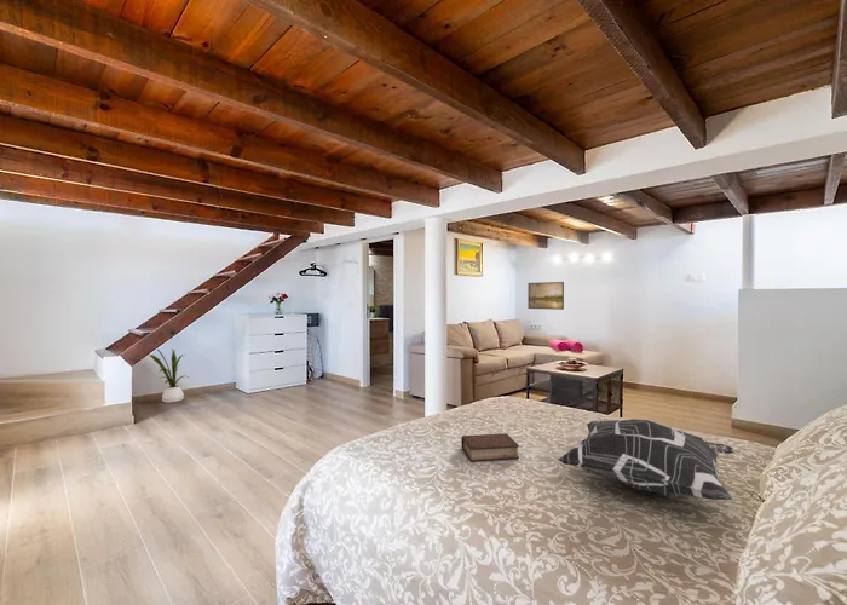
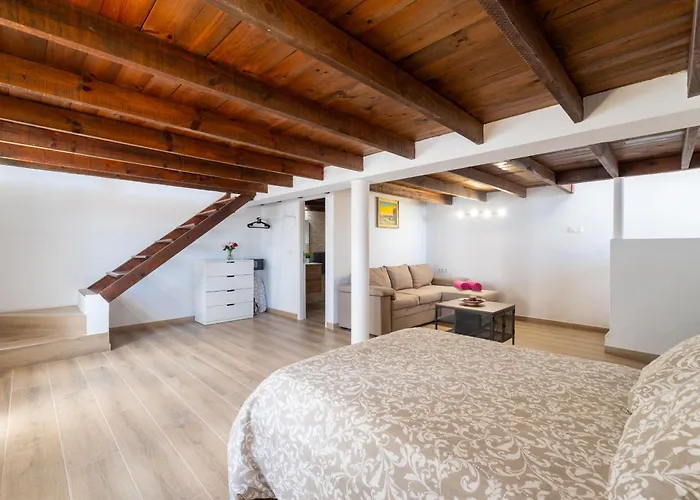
- book [460,432,520,462]
- house plant [149,348,190,404]
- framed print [526,281,565,311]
- decorative pillow [557,419,734,501]
